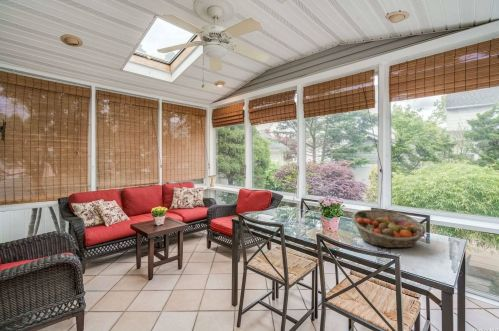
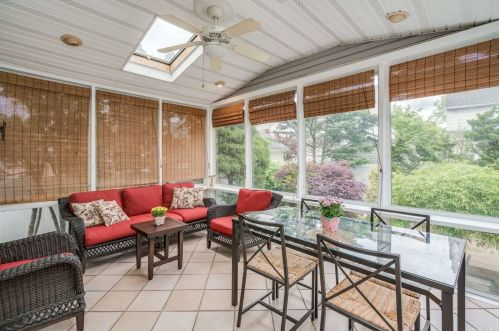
- fruit basket [351,209,427,249]
